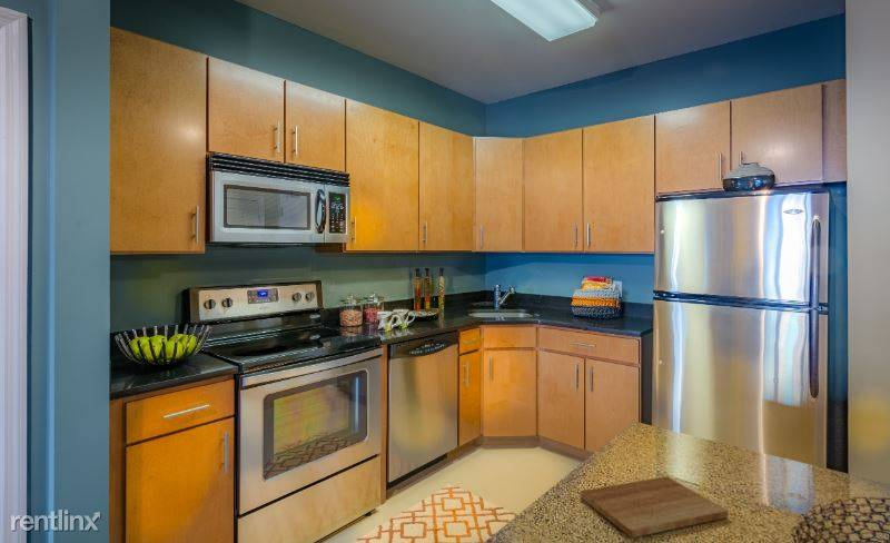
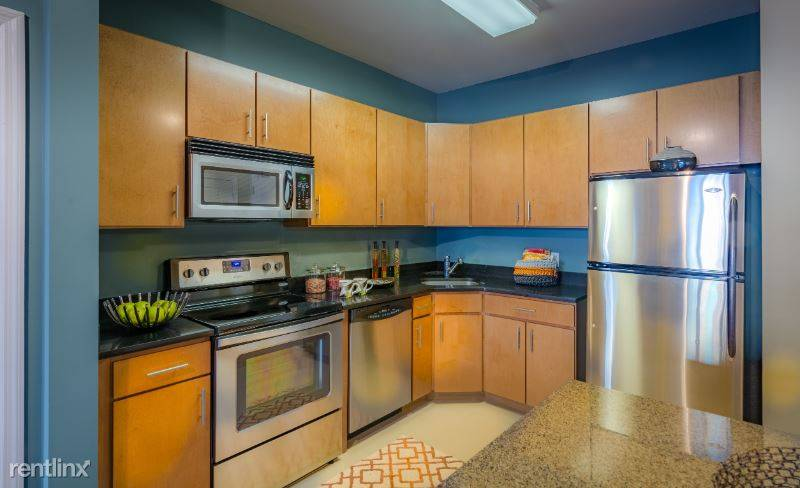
- cutting board [580,475,729,539]
